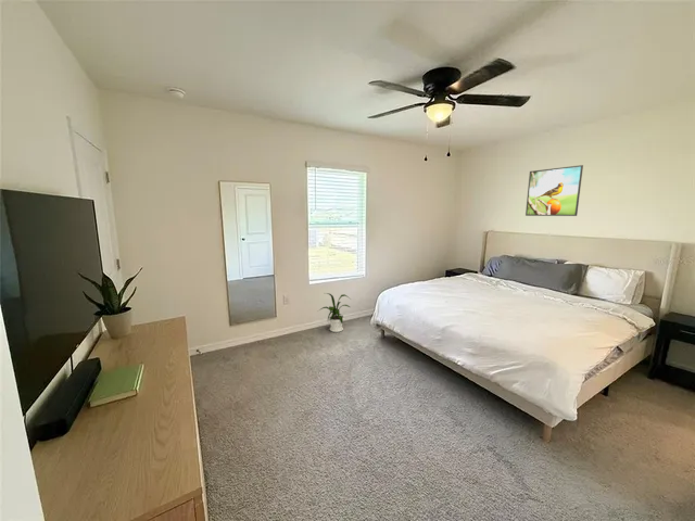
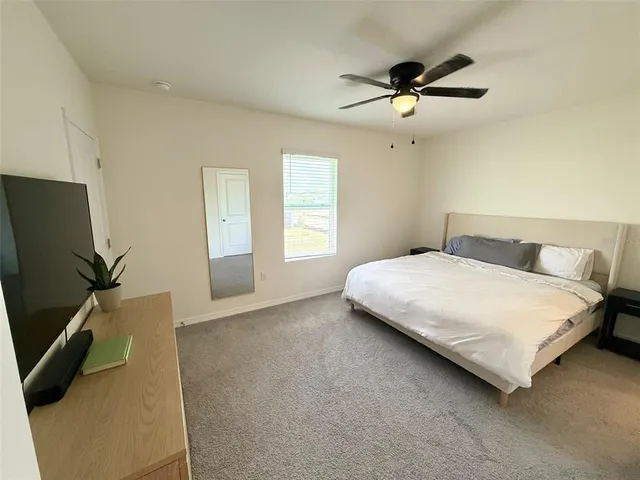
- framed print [525,164,584,217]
- house plant [318,292,351,333]
